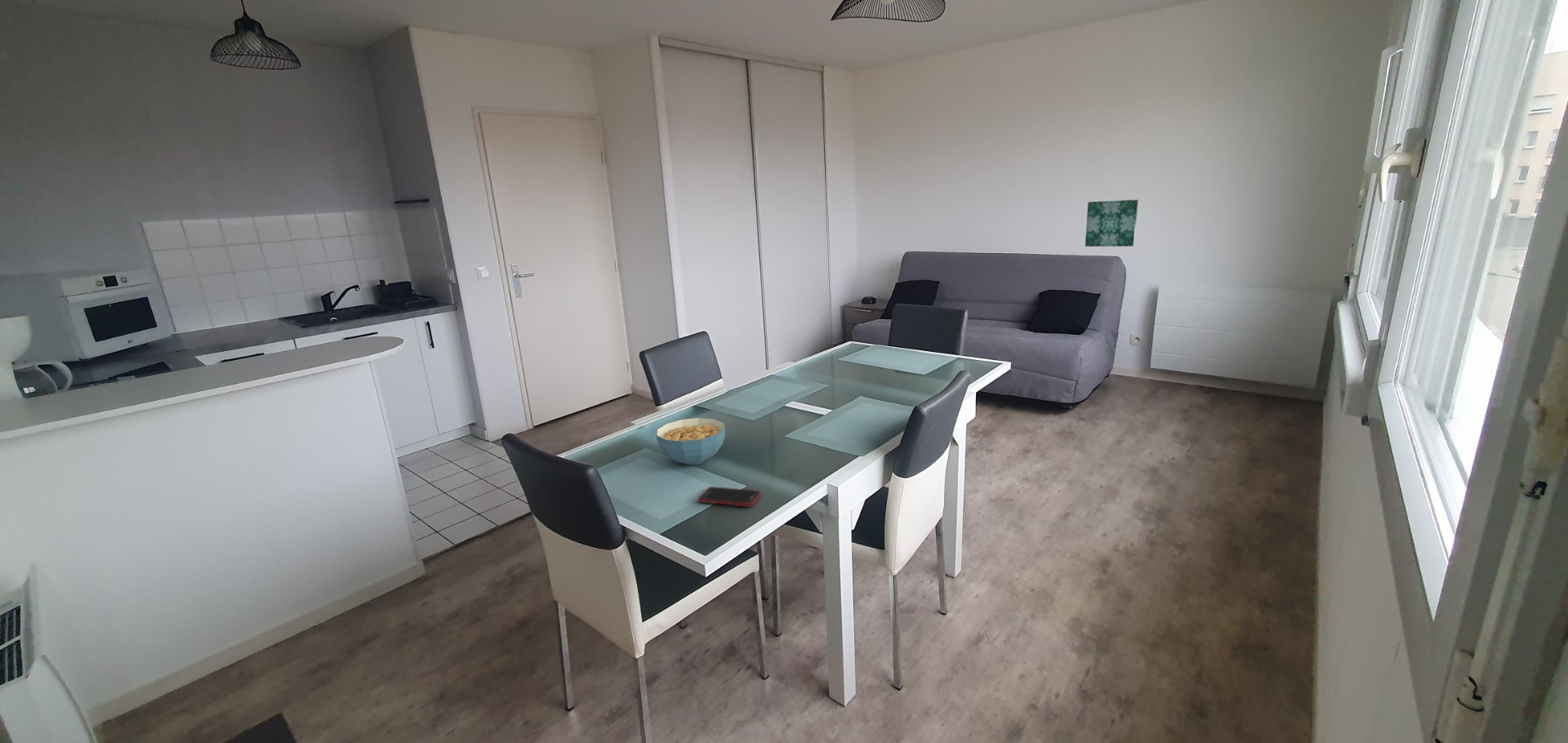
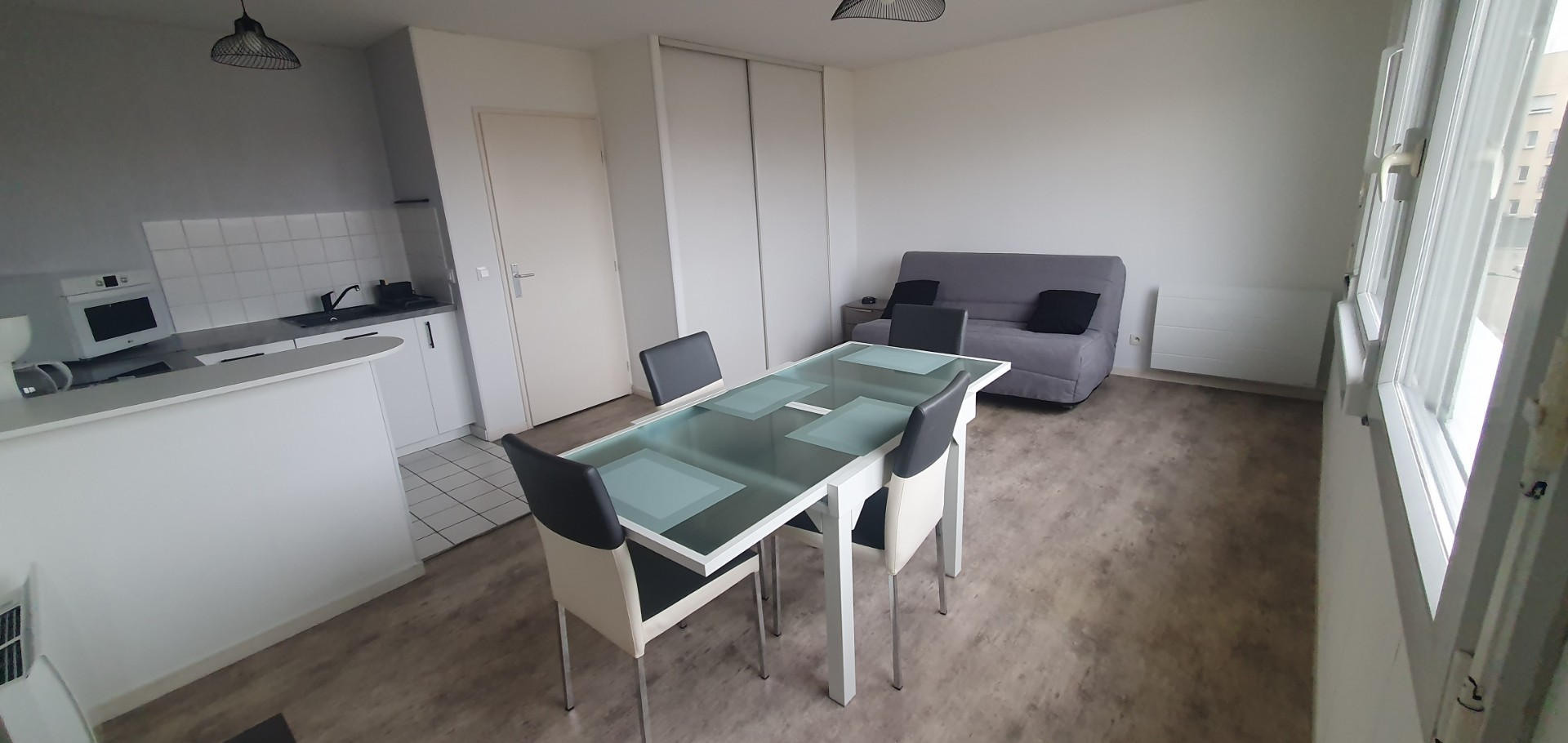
- cell phone [697,486,761,508]
- wall art [1085,199,1138,247]
- cereal bowl [655,417,726,465]
